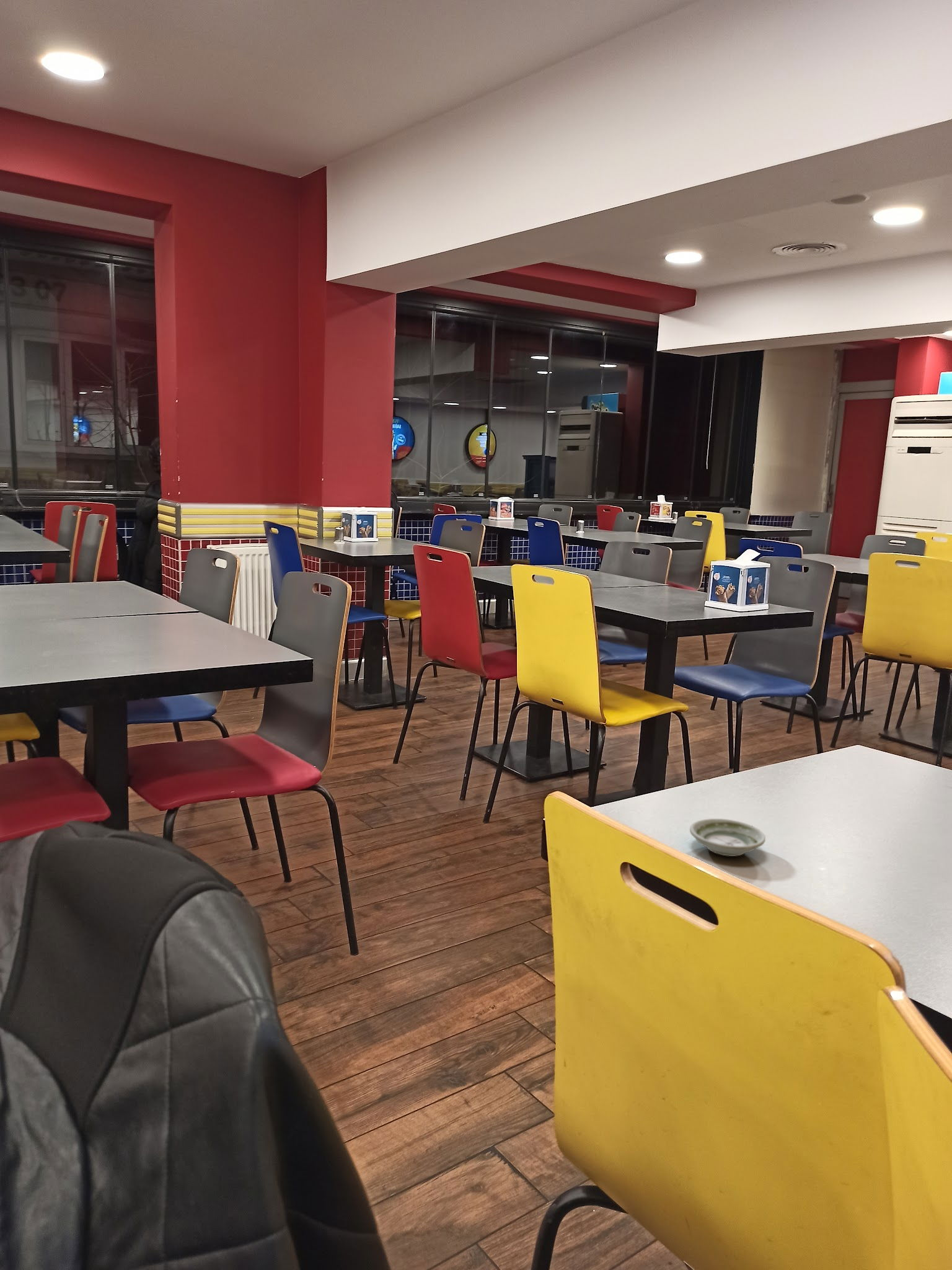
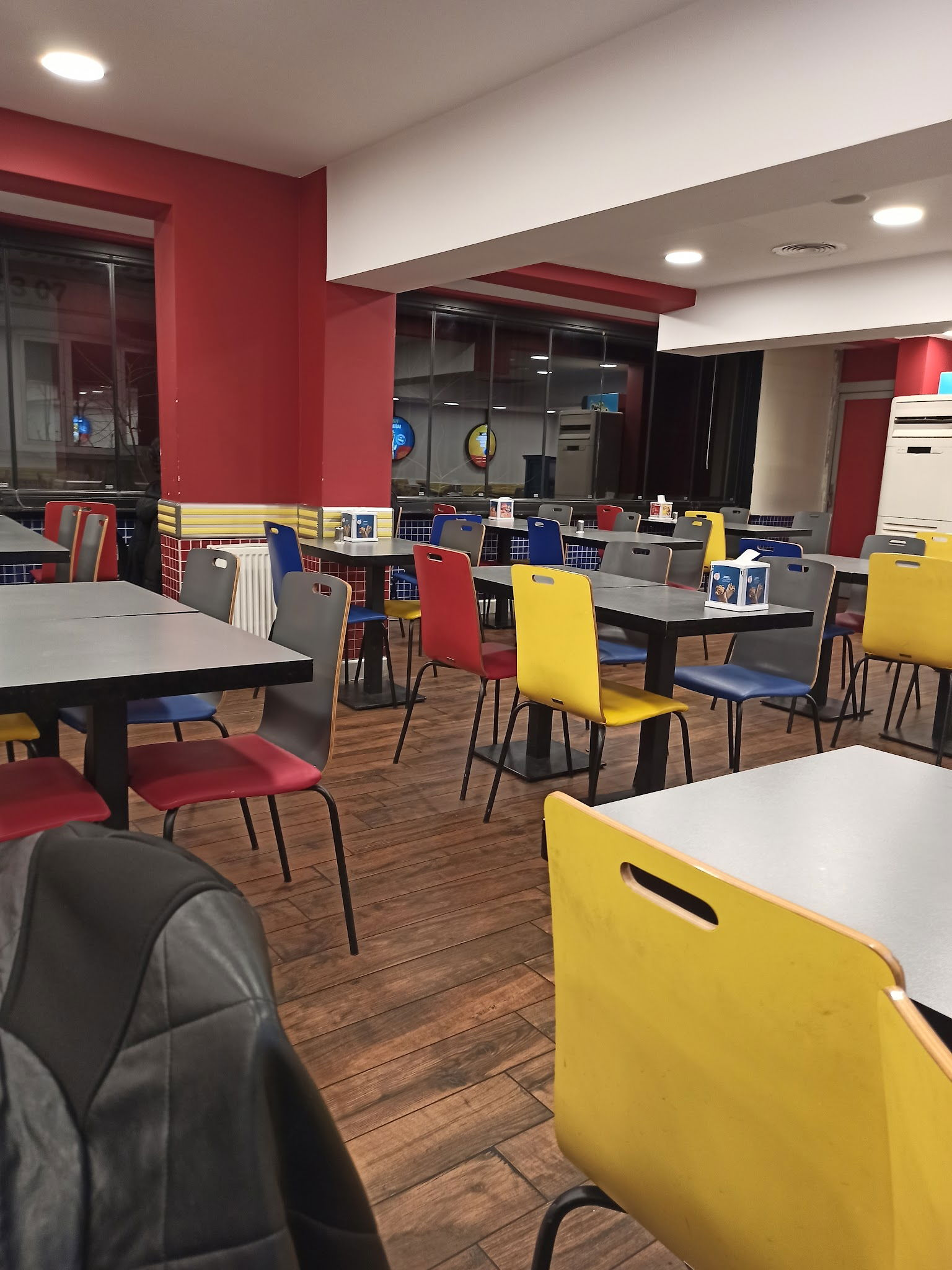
- saucer [689,818,766,857]
